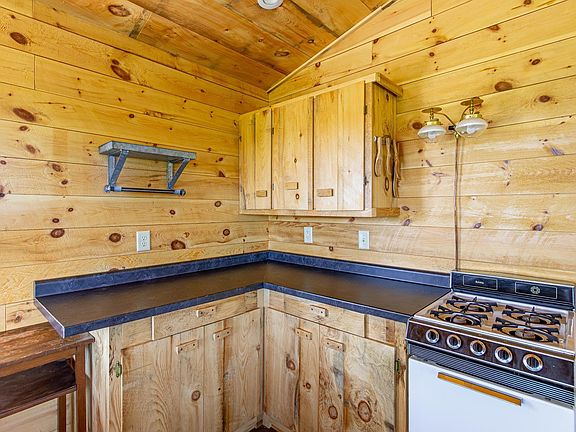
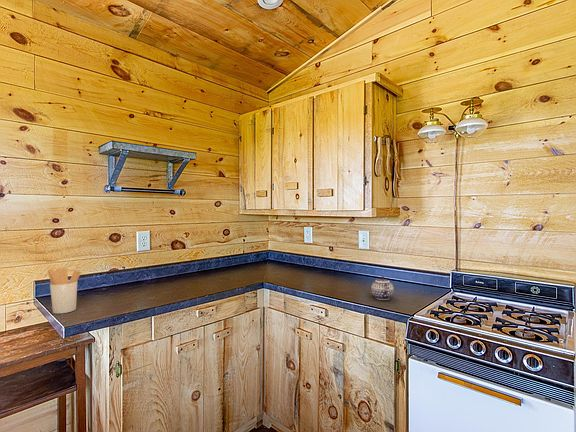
+ utensil holder [46,267,82,315]
+ teapot [370,276,395,301]
